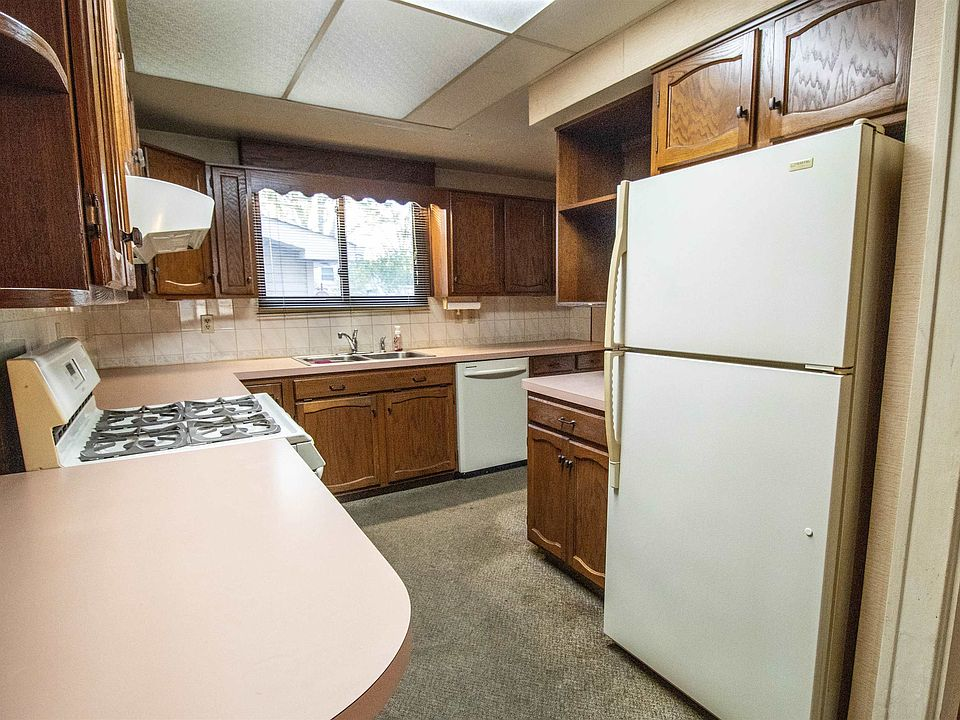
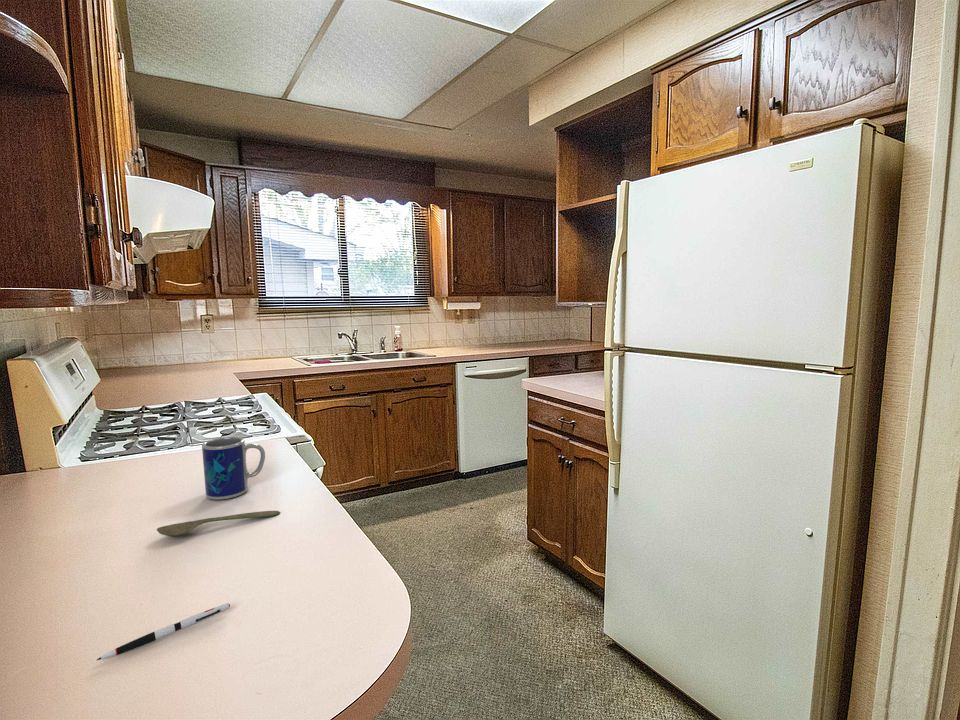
+ spoon [156,510,281,538]
+ pen [96,602,231,661]
+ mug [201,436,266,501]
